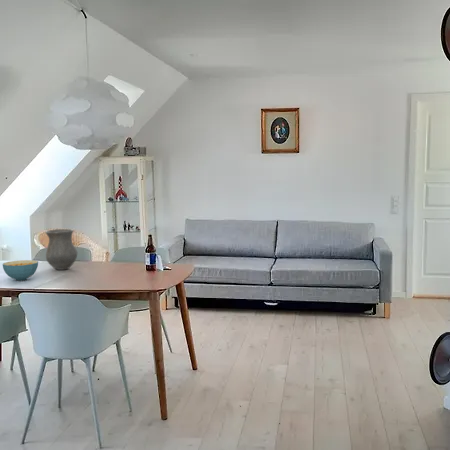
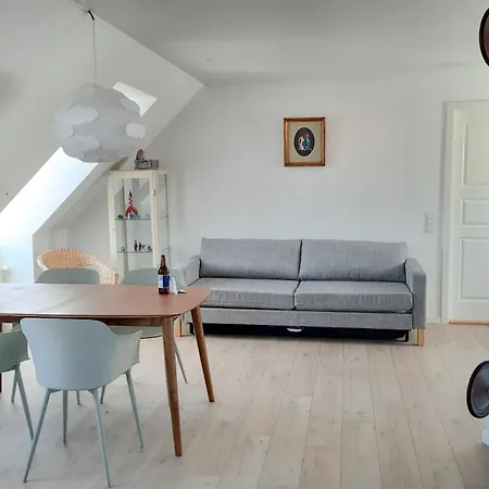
- cereal bowl [2,259,39,281]
- vase [45,228,78,271]
